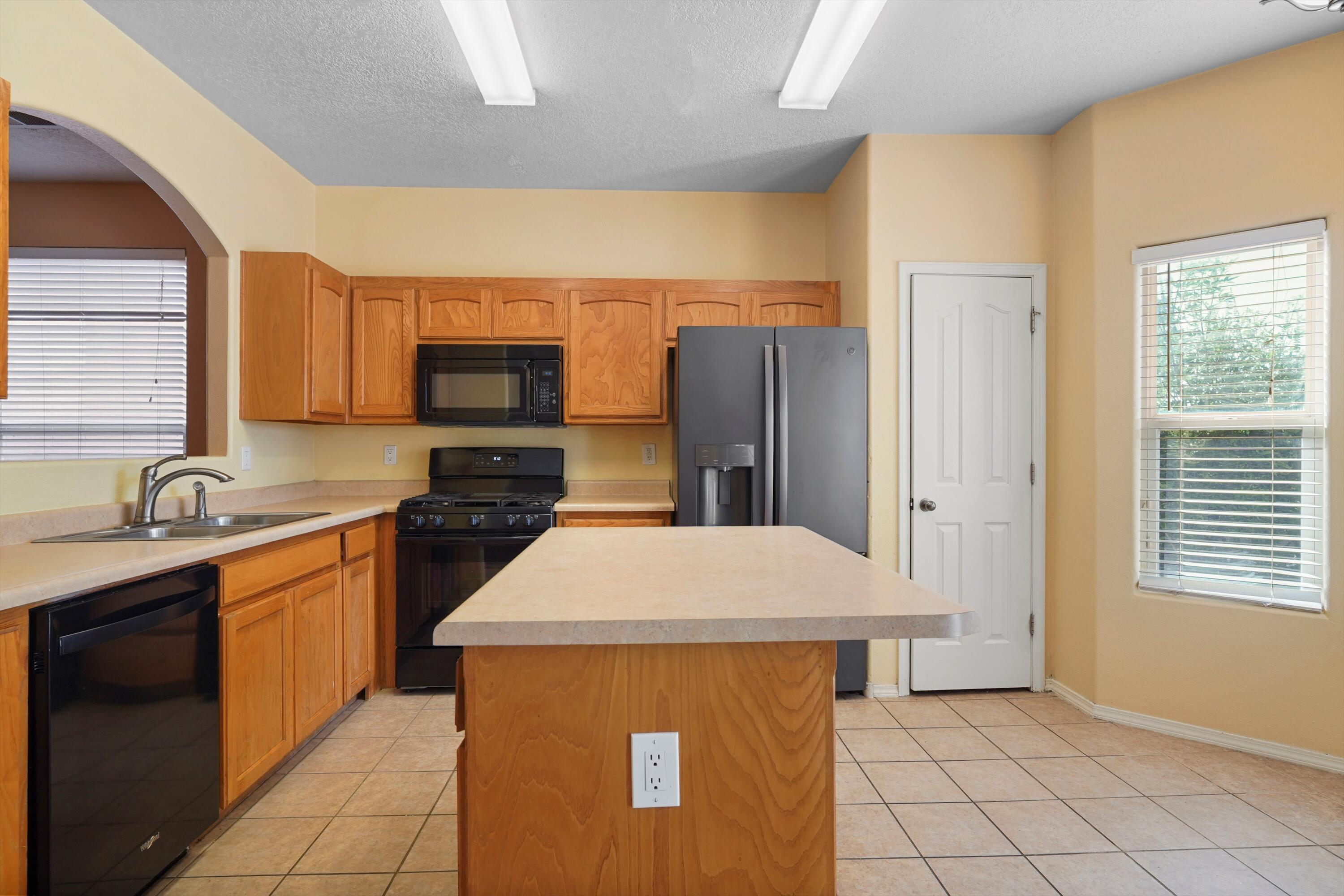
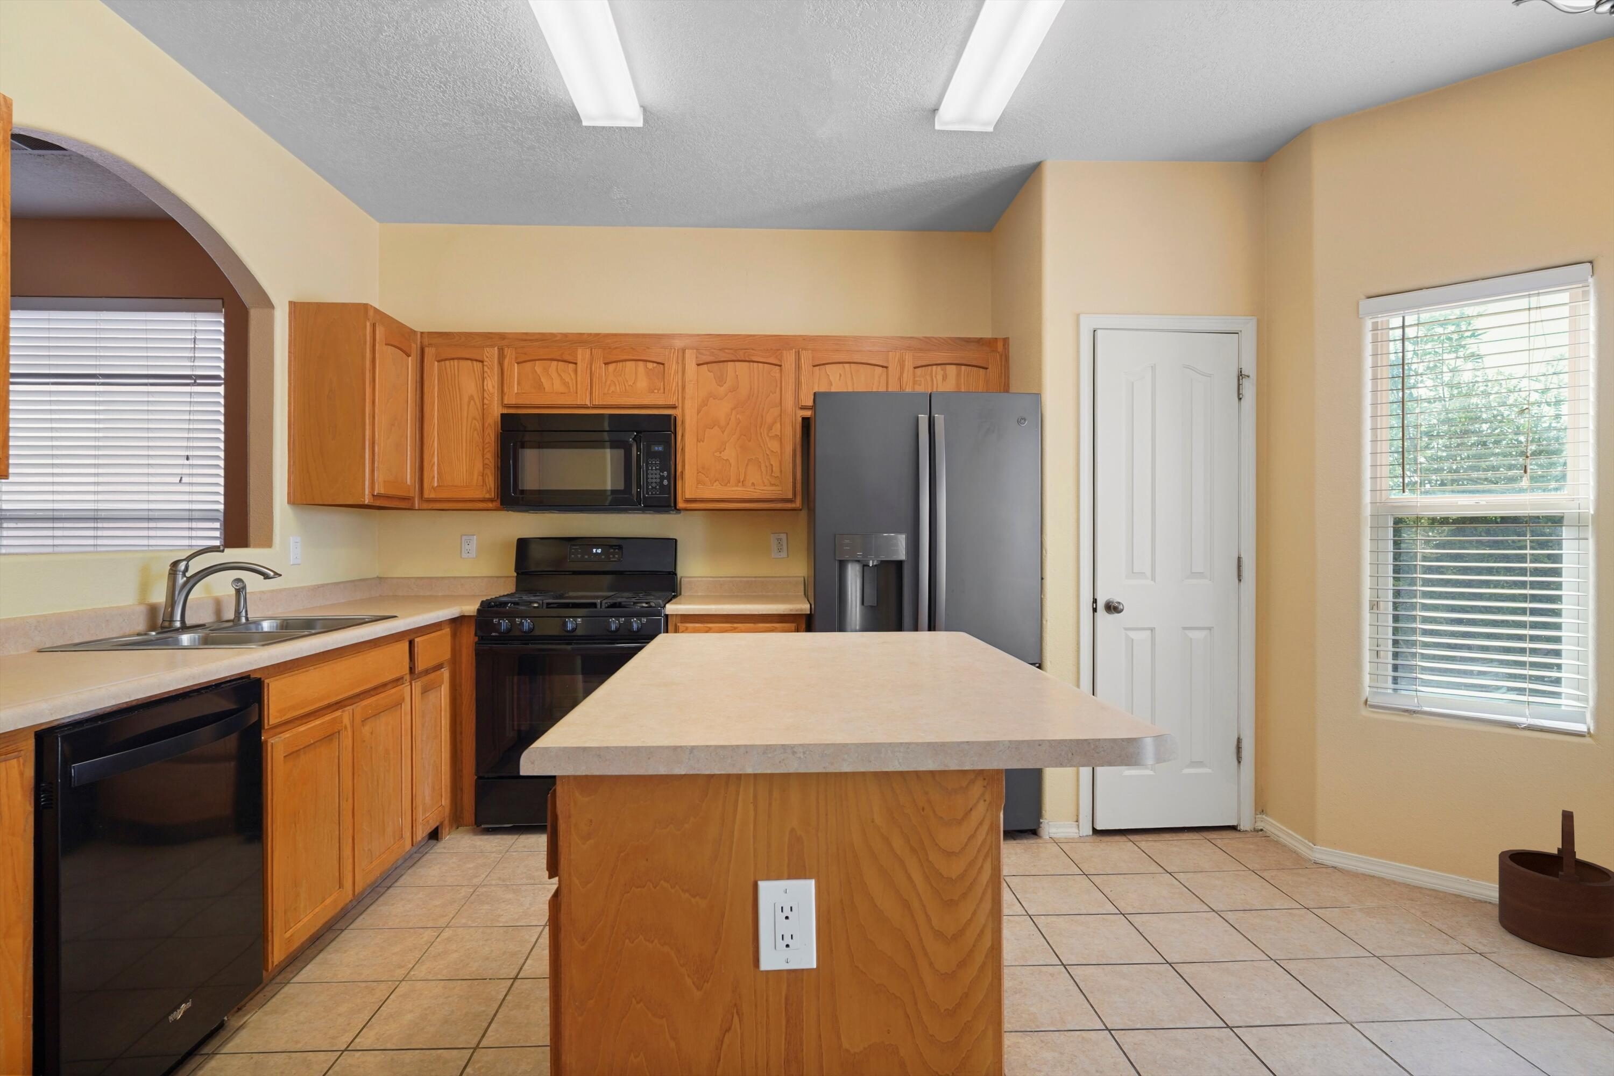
+ wooden bucket [1498,809,1614,958]
